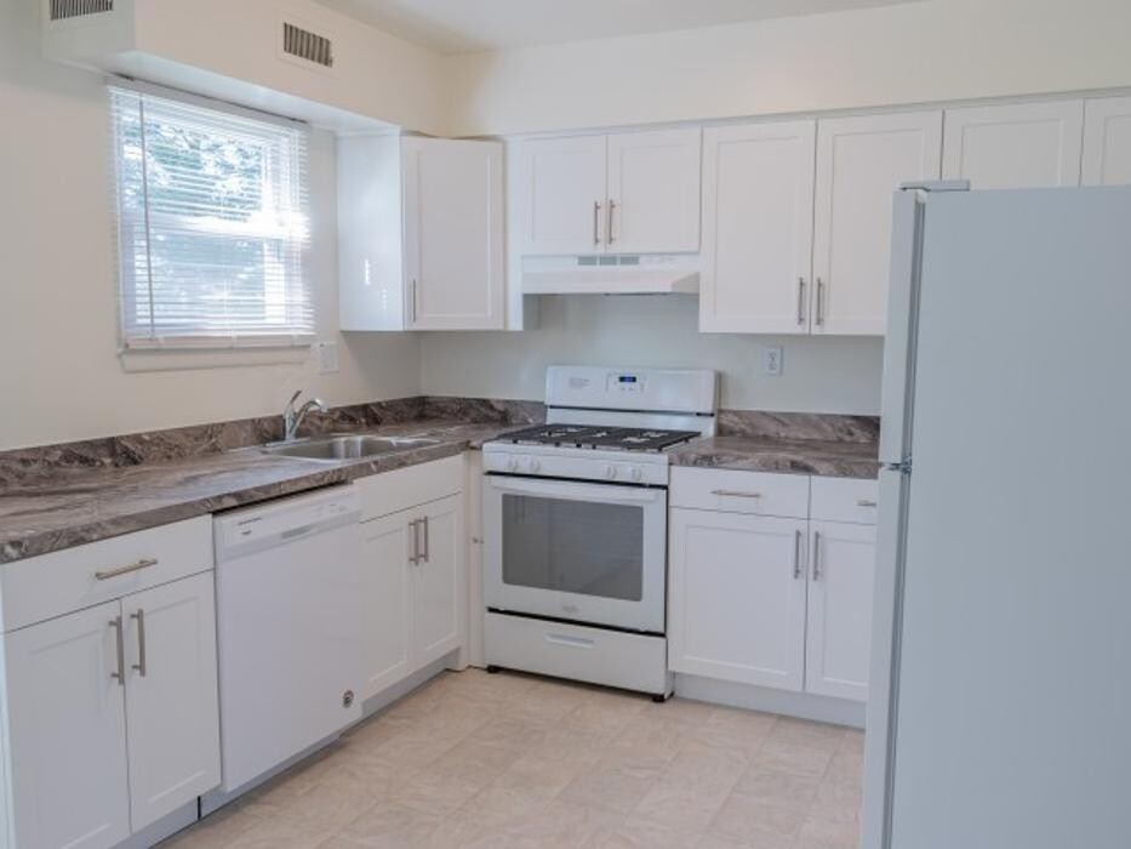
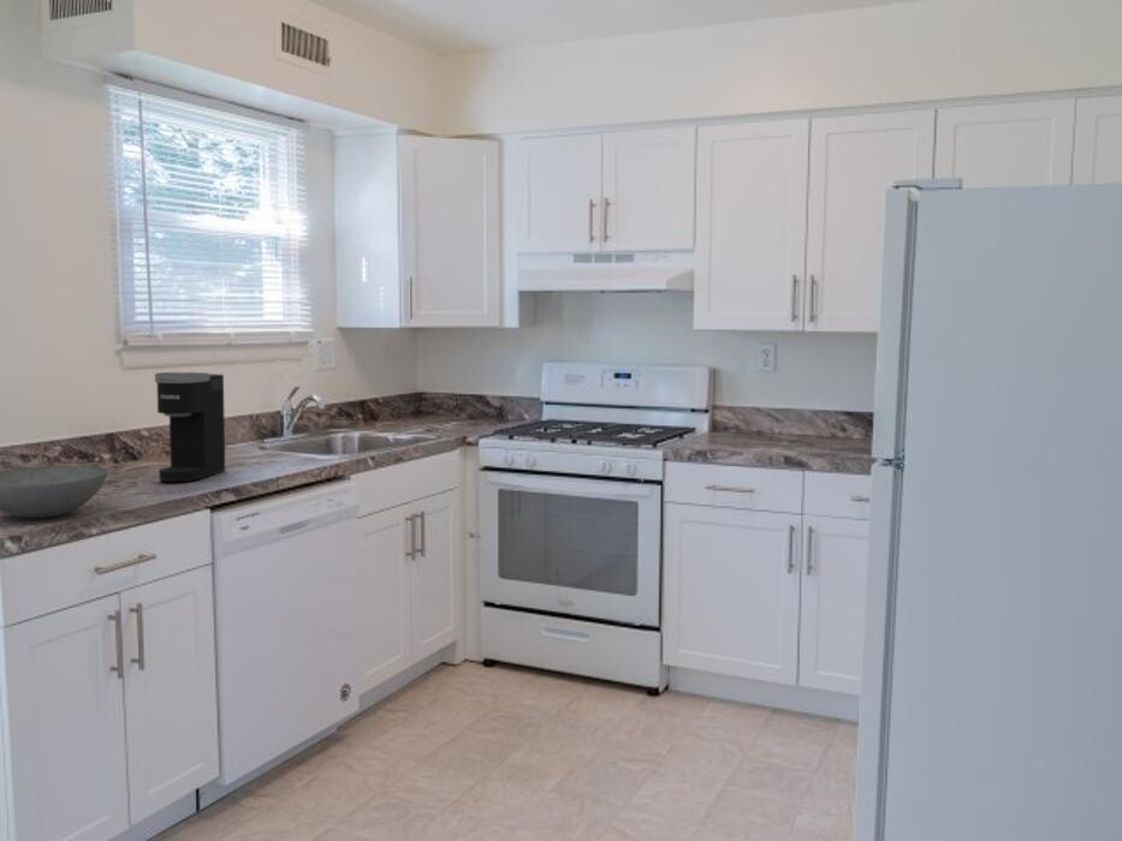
+ bowl [0,464,109,519]
+ coffee maker [154,371,226,483]
